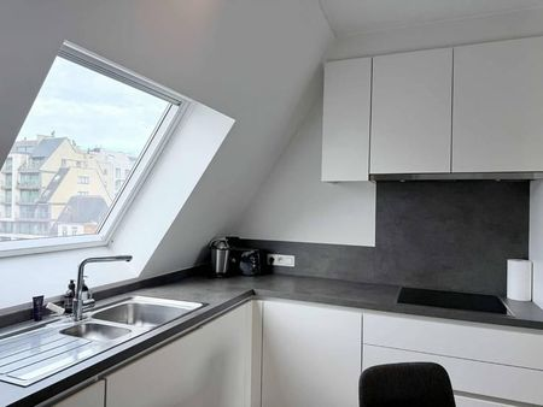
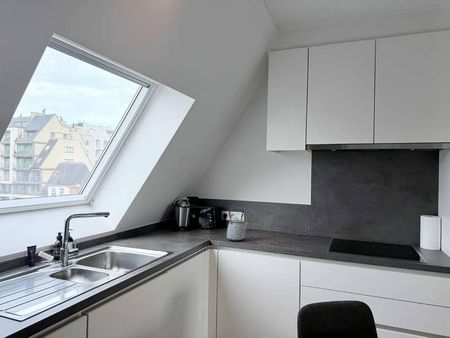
+ kettle [226,208,250,242]
